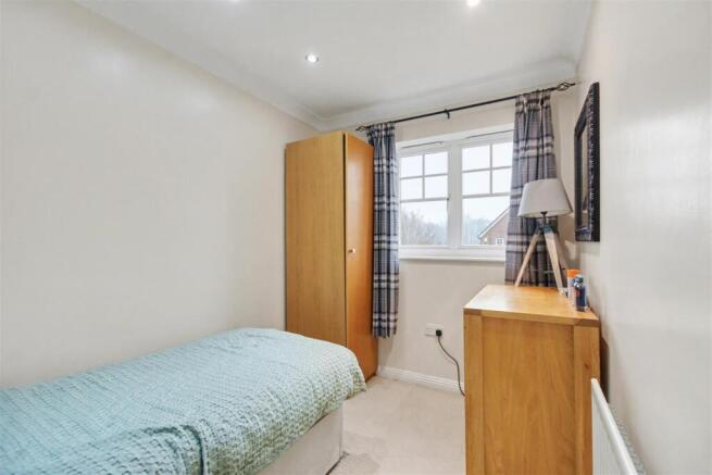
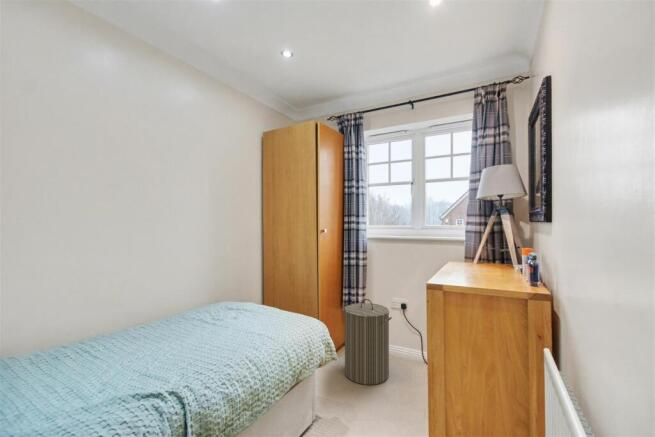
+ laundry hamper [342,298,393,386]
